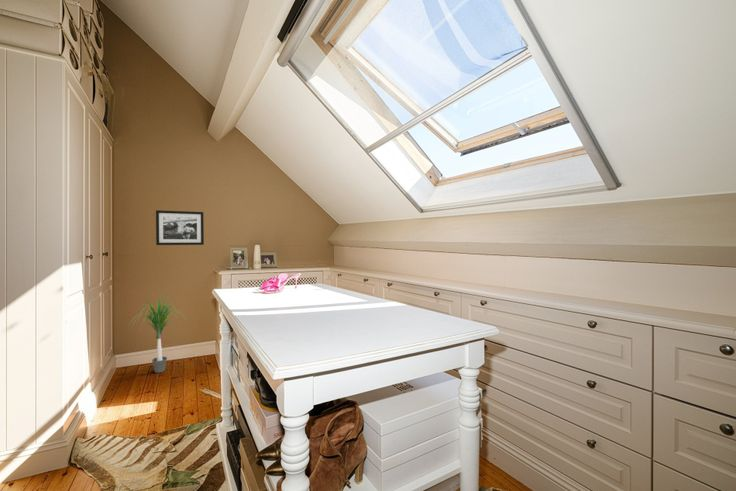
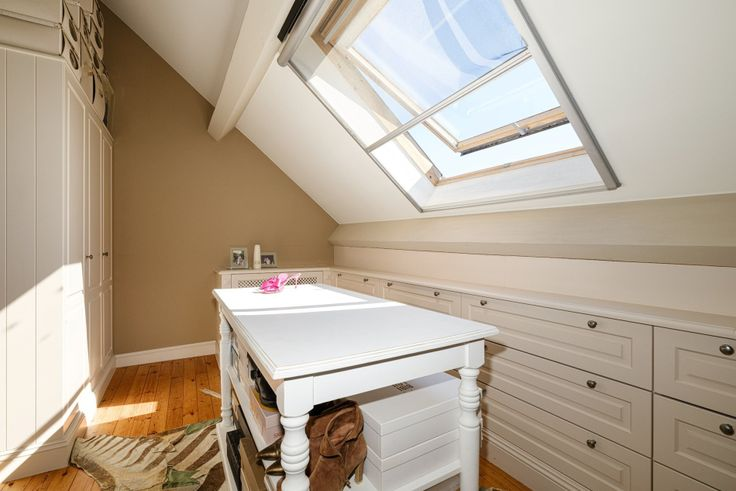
- picture frame [155,209,205,246]
- potted plant [127,292,188,374]
